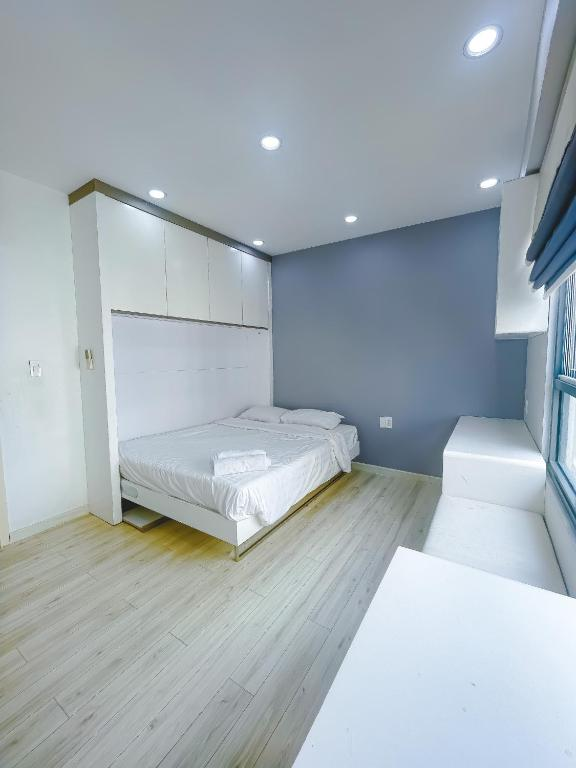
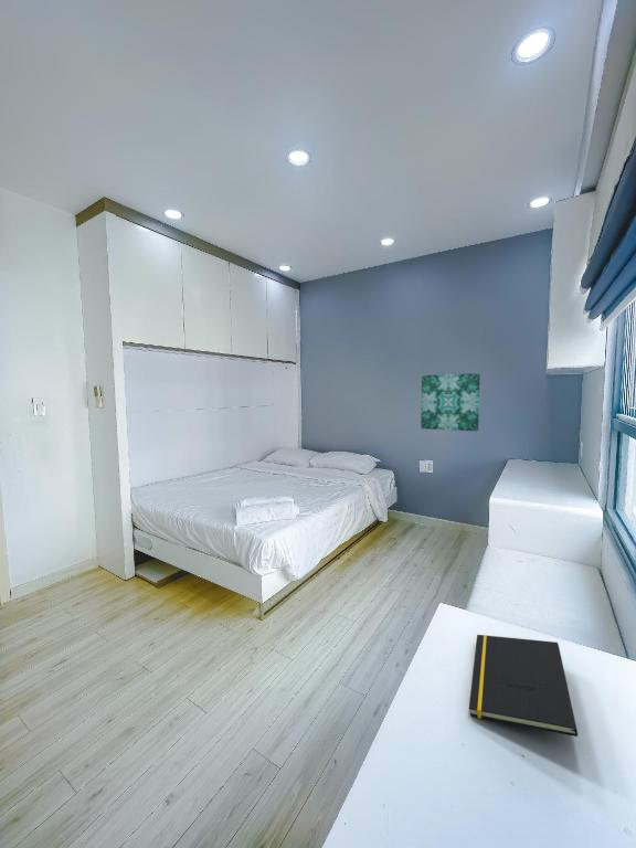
+ notepad [468,634,579,738]
+ wall art [420,372,481,432]
